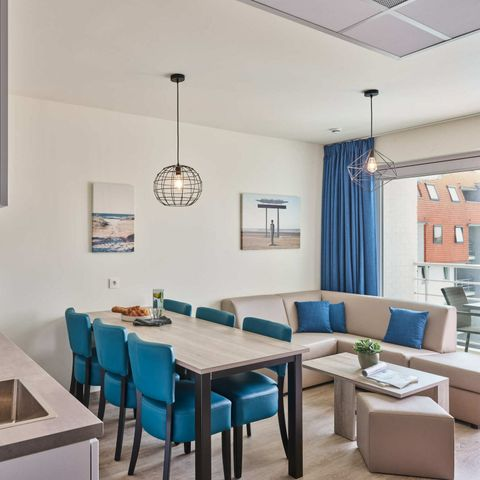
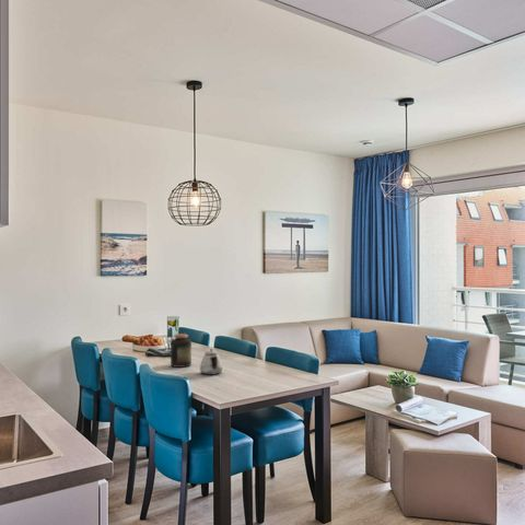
+ jar [170,332,192,369]
+ teapot [199,348,223,375]
